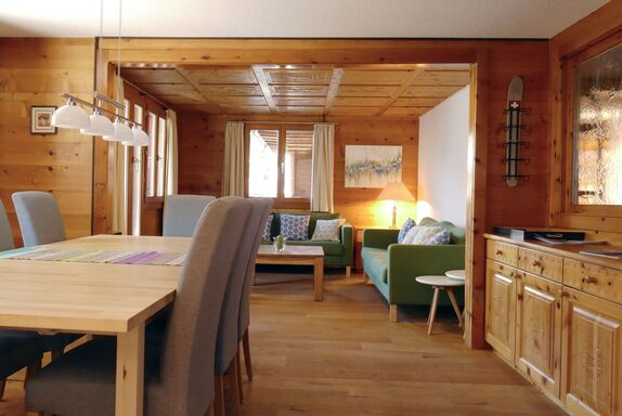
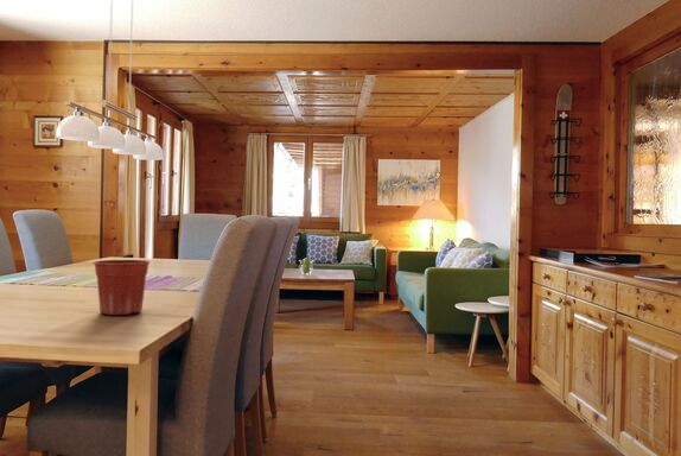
+ flower pot [93,259,152,316]
